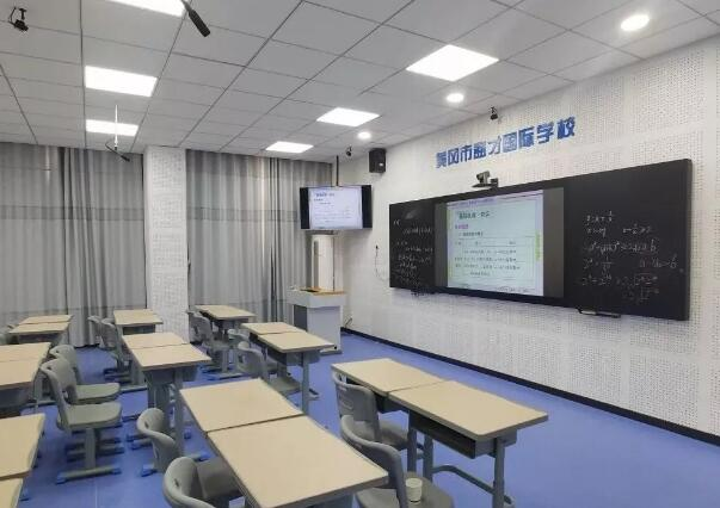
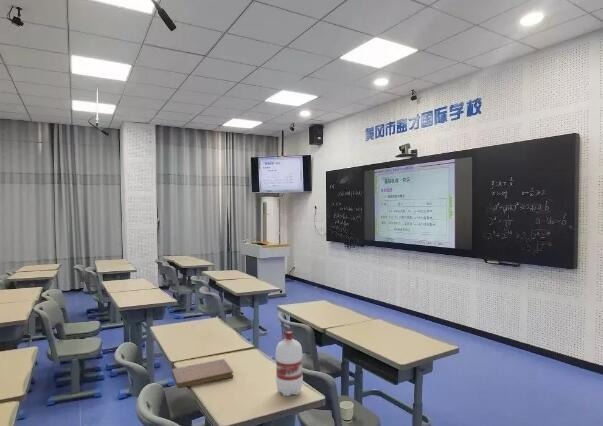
+ water bottle [274,330,304,397]
+ notebook [171,358,235,389]
